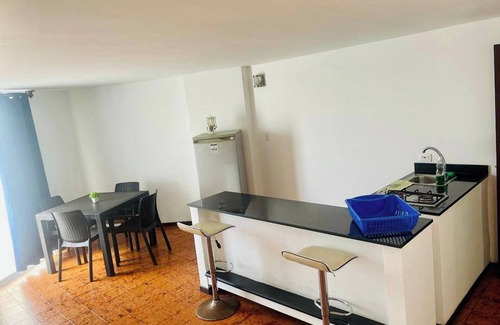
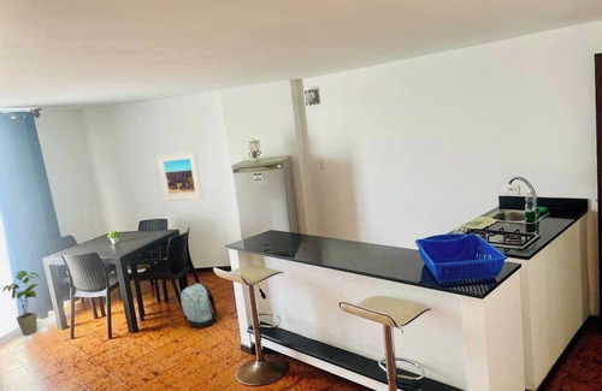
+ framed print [155,149,203,202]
+ house plant [2,269,41,336]
+ backpack [179,283,218,328]
